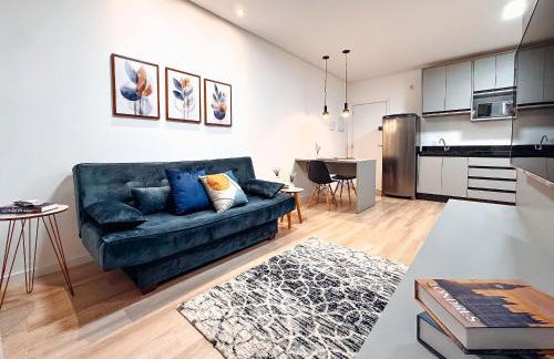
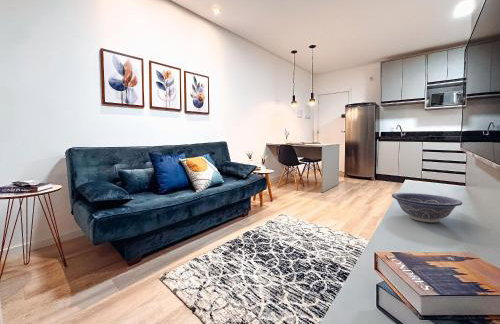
+ decorative bowl [391,192,463,223]
